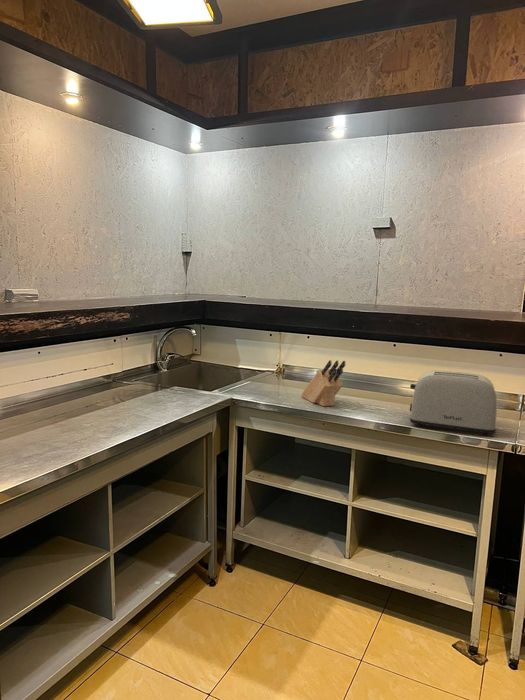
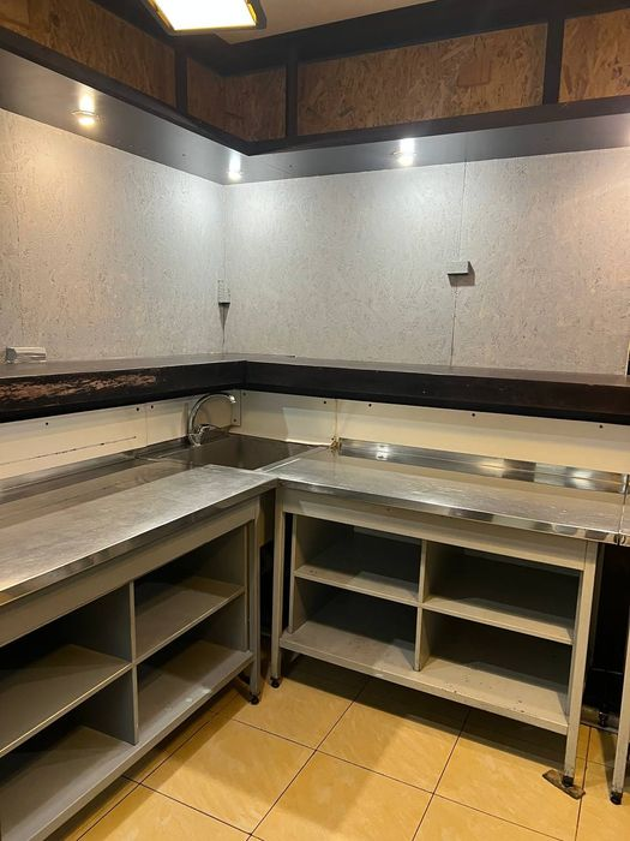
- toaster [409,370,498,437]
- knife block [300,359,346,407]
